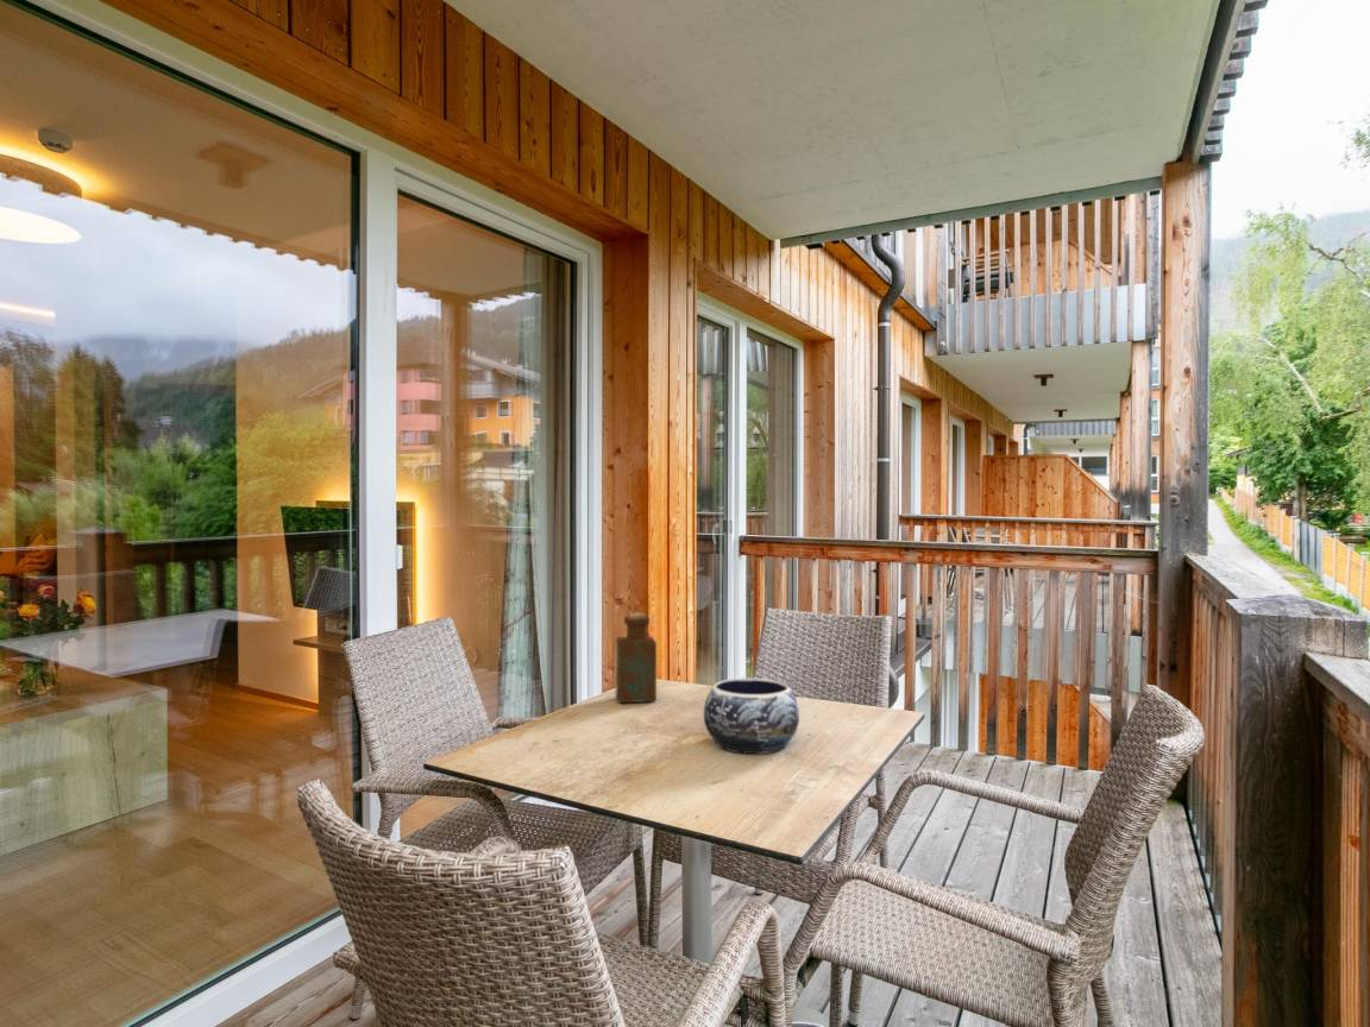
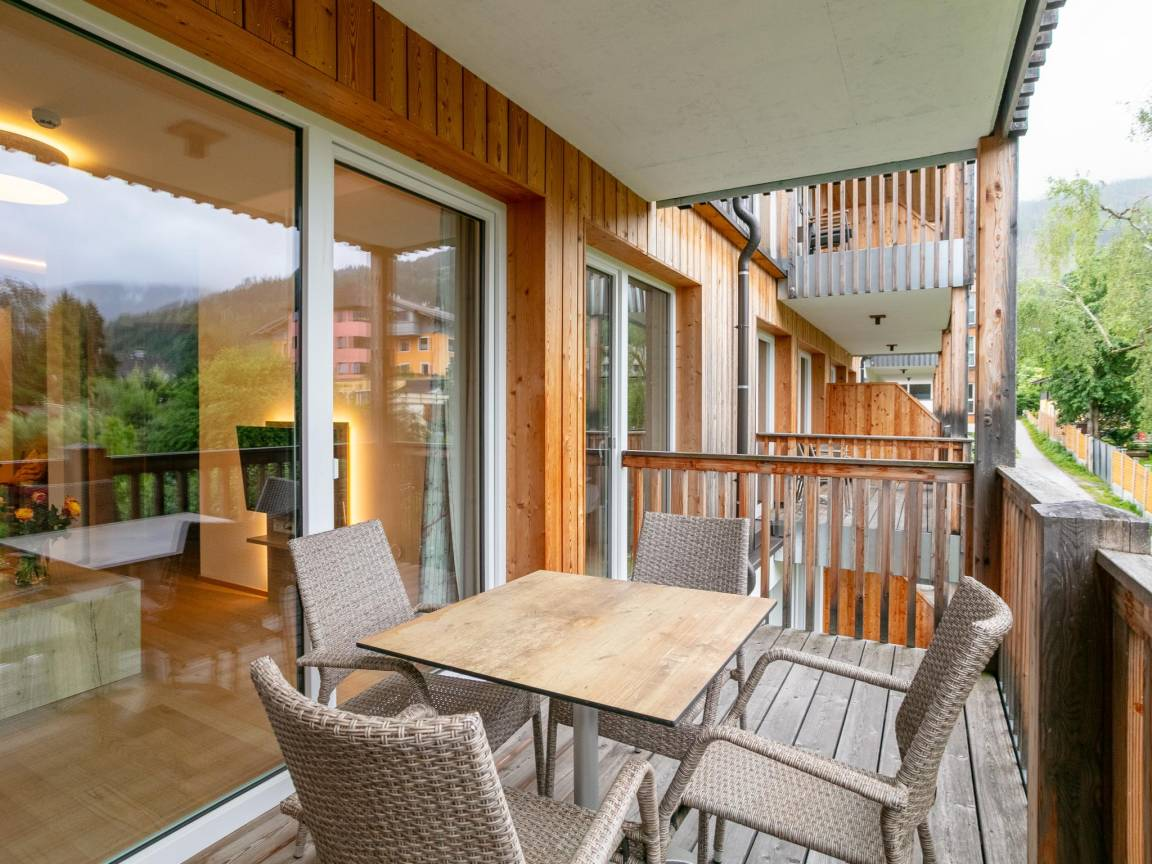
- decorative bowl [703,676,800,755]
- bottle [615,611,658,704]
